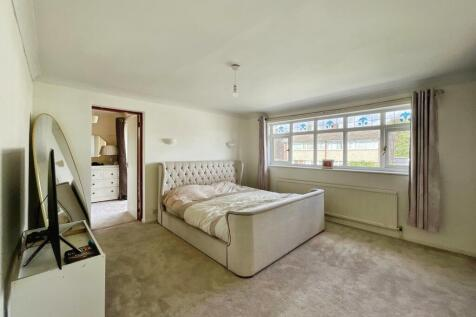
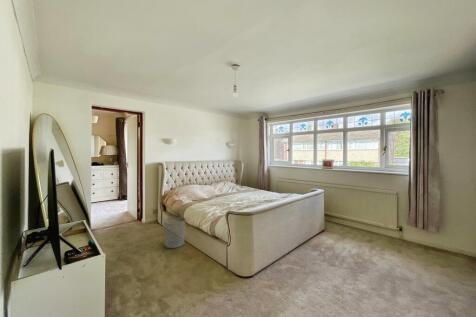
+ waste bin [162,216,186,249]
